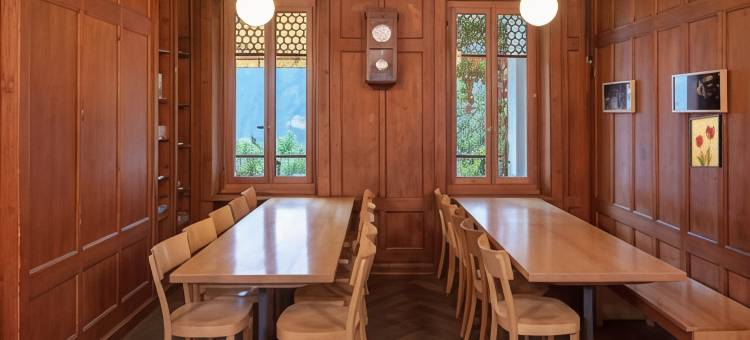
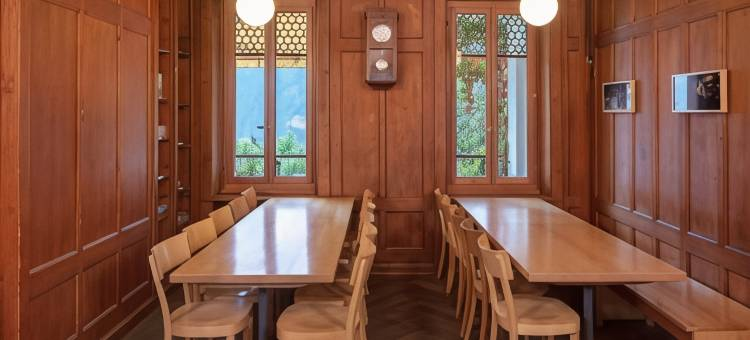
- wall art [688,113,723,169]
